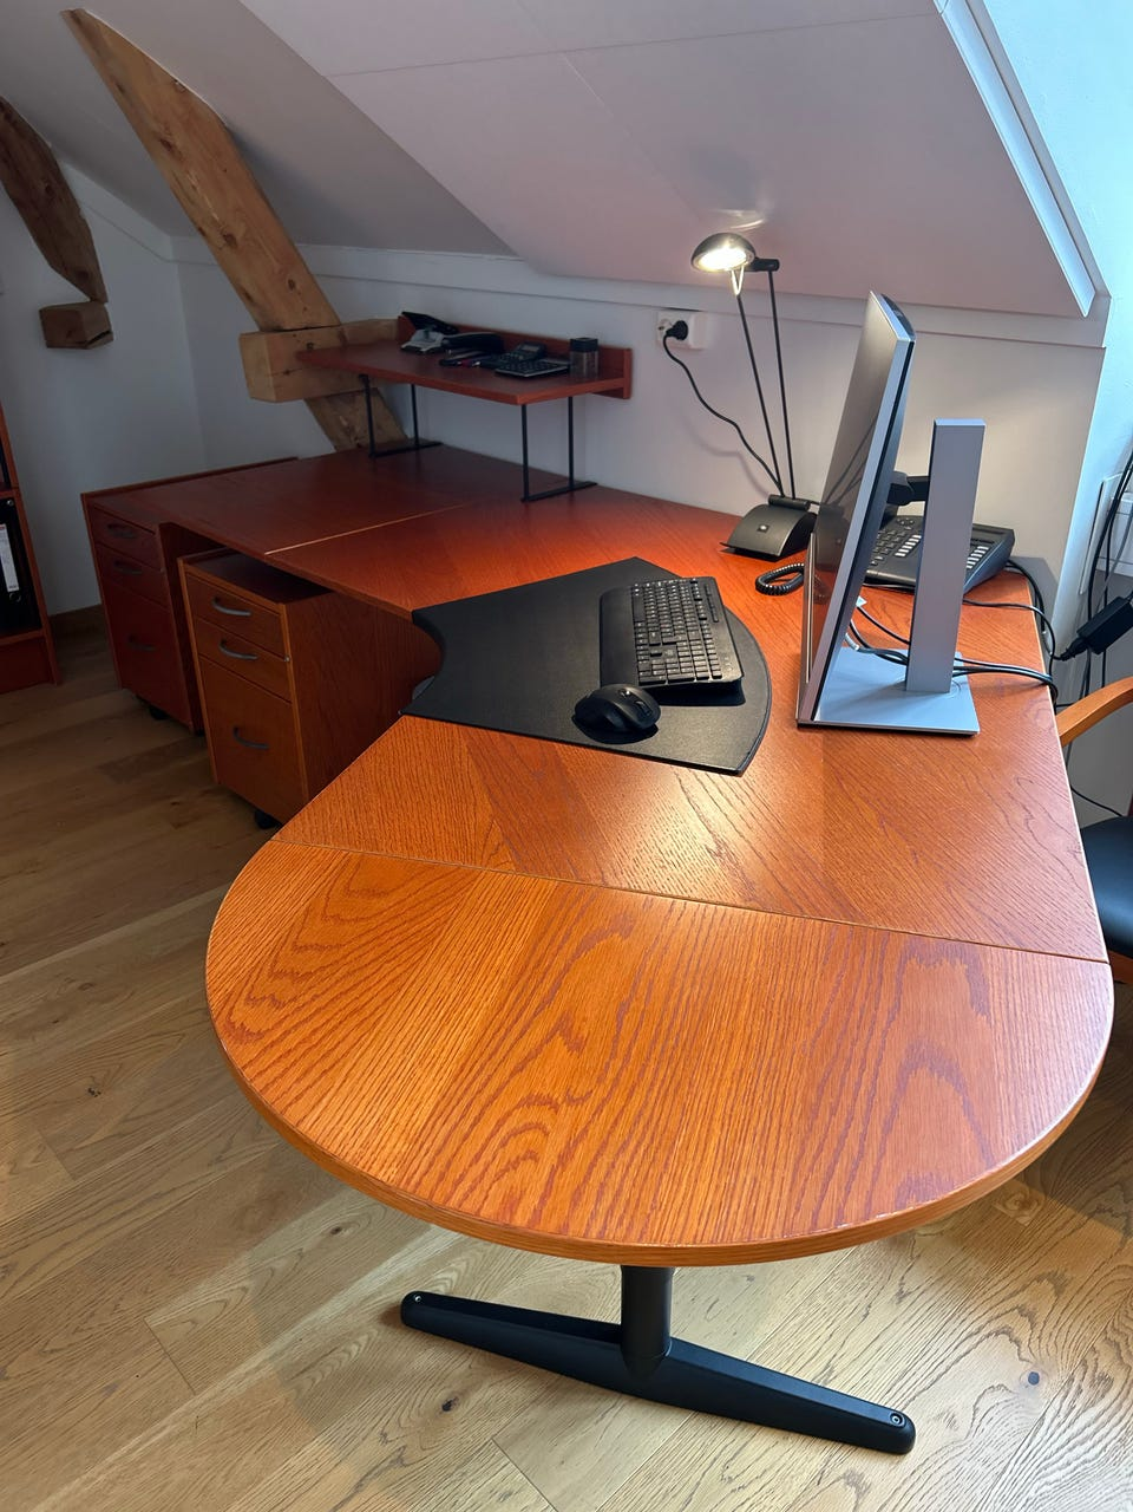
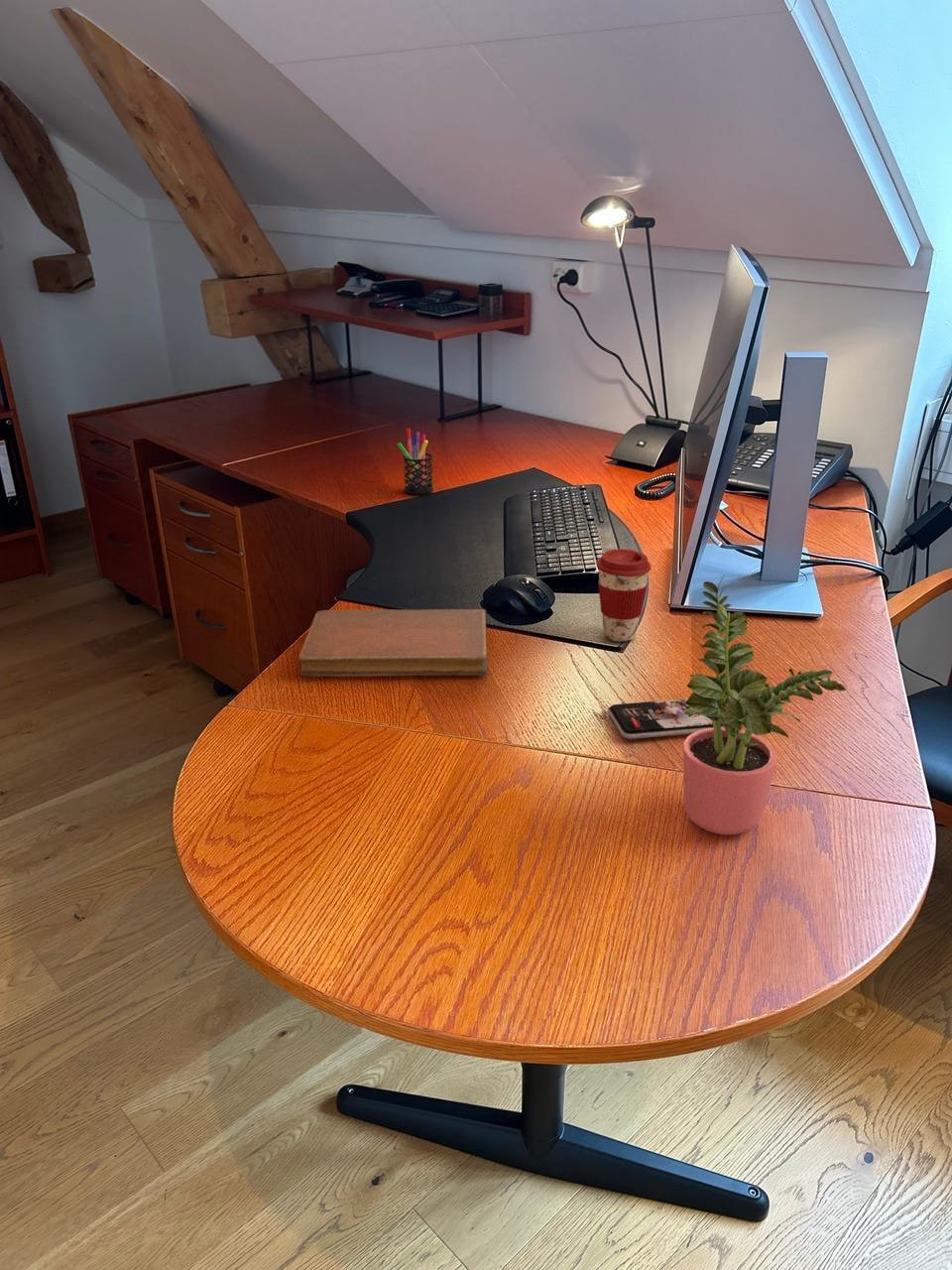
+ potted plant [682,575,847,836]
+ smartphone [607,693,725,740]
+ pen holder [397,428,434,495]
+ notebook [297,608,488,677]
+ coffee cup [595,548,652,642]
